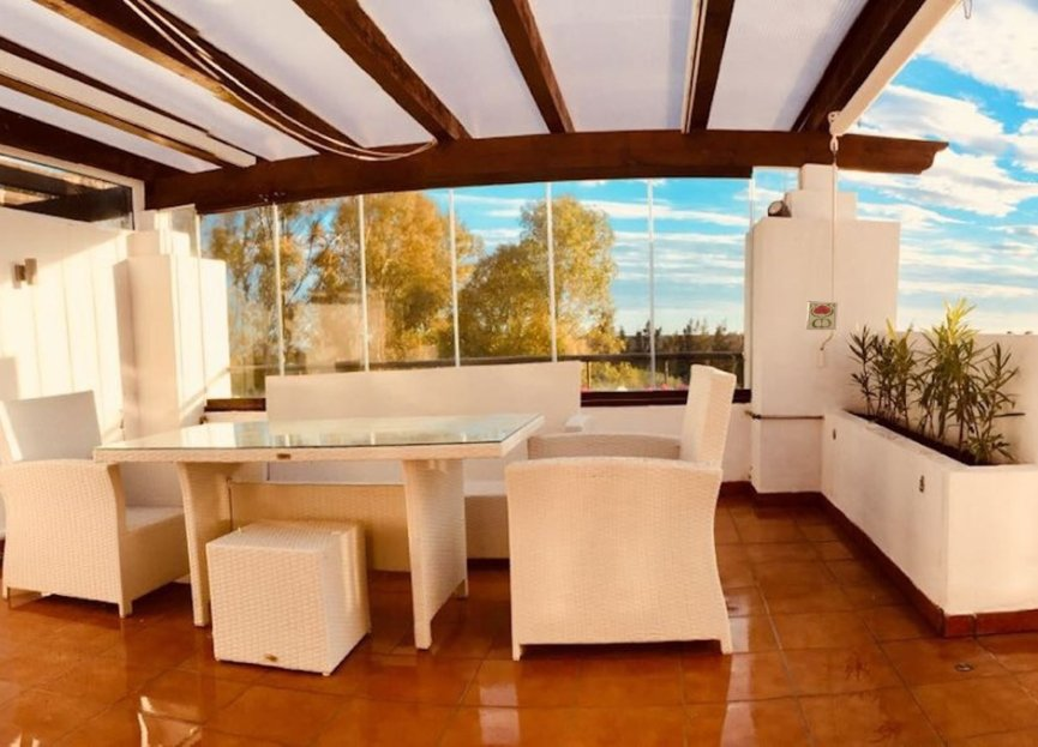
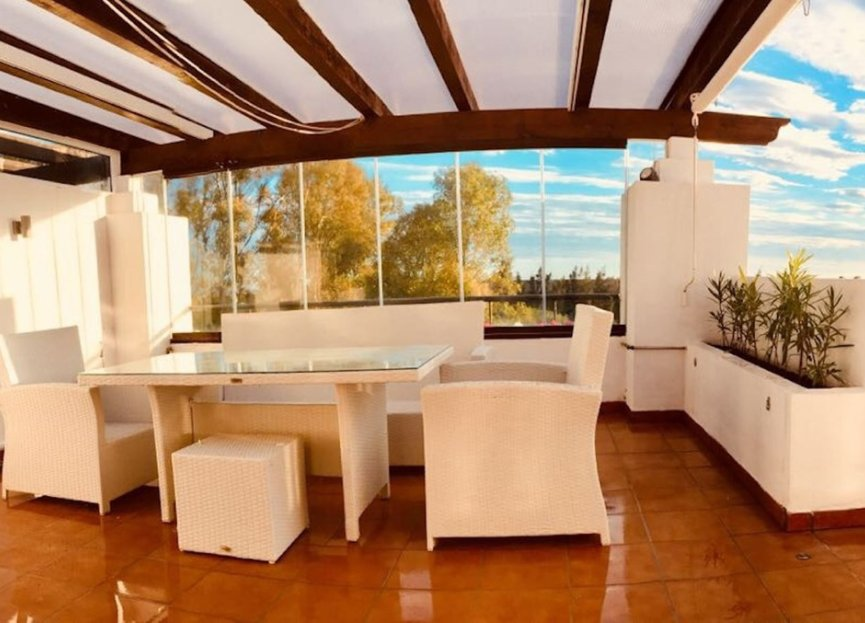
- decorative tile [805,300,839,331]
